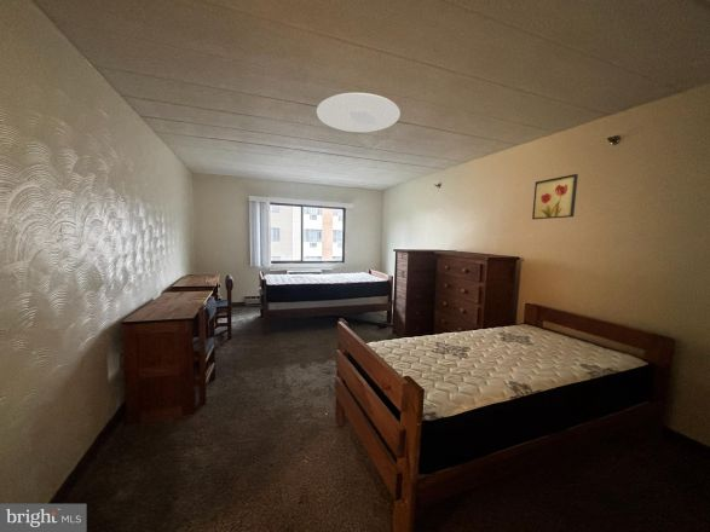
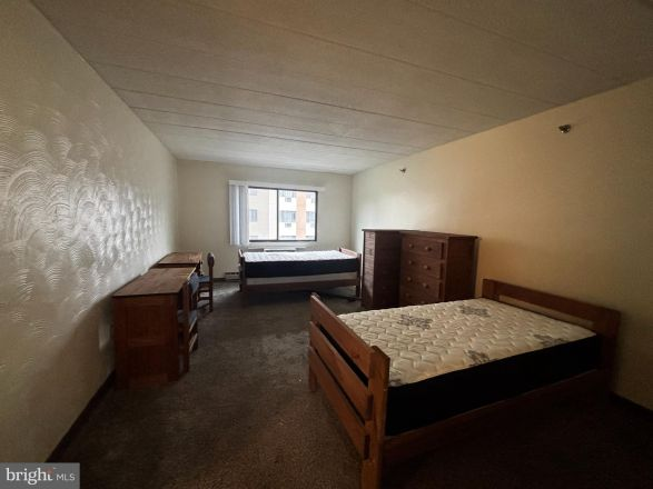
- ceiling light [316,92,402,133]
- wall art [531,173,579,220]
